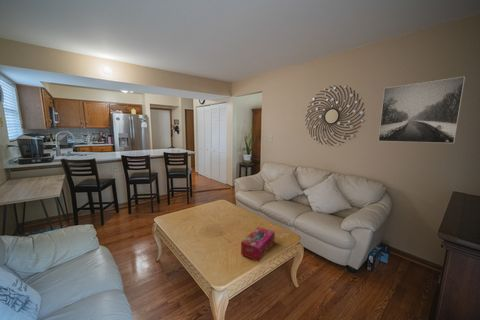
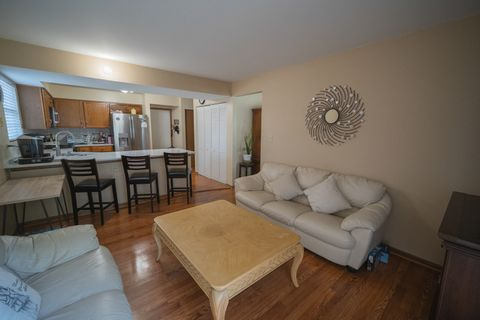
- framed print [377,75,466,144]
- tissue box [240,226,276,263]
